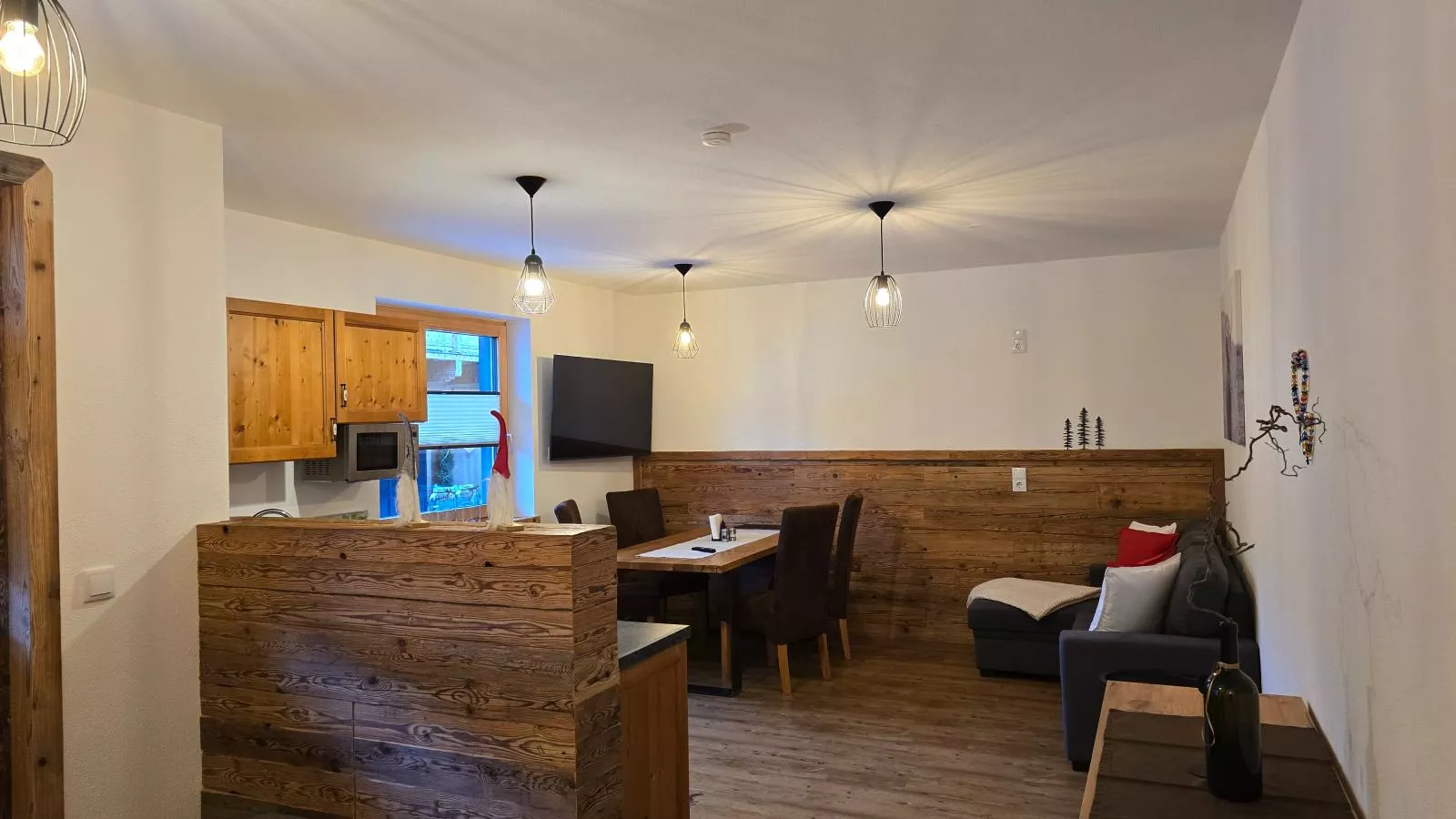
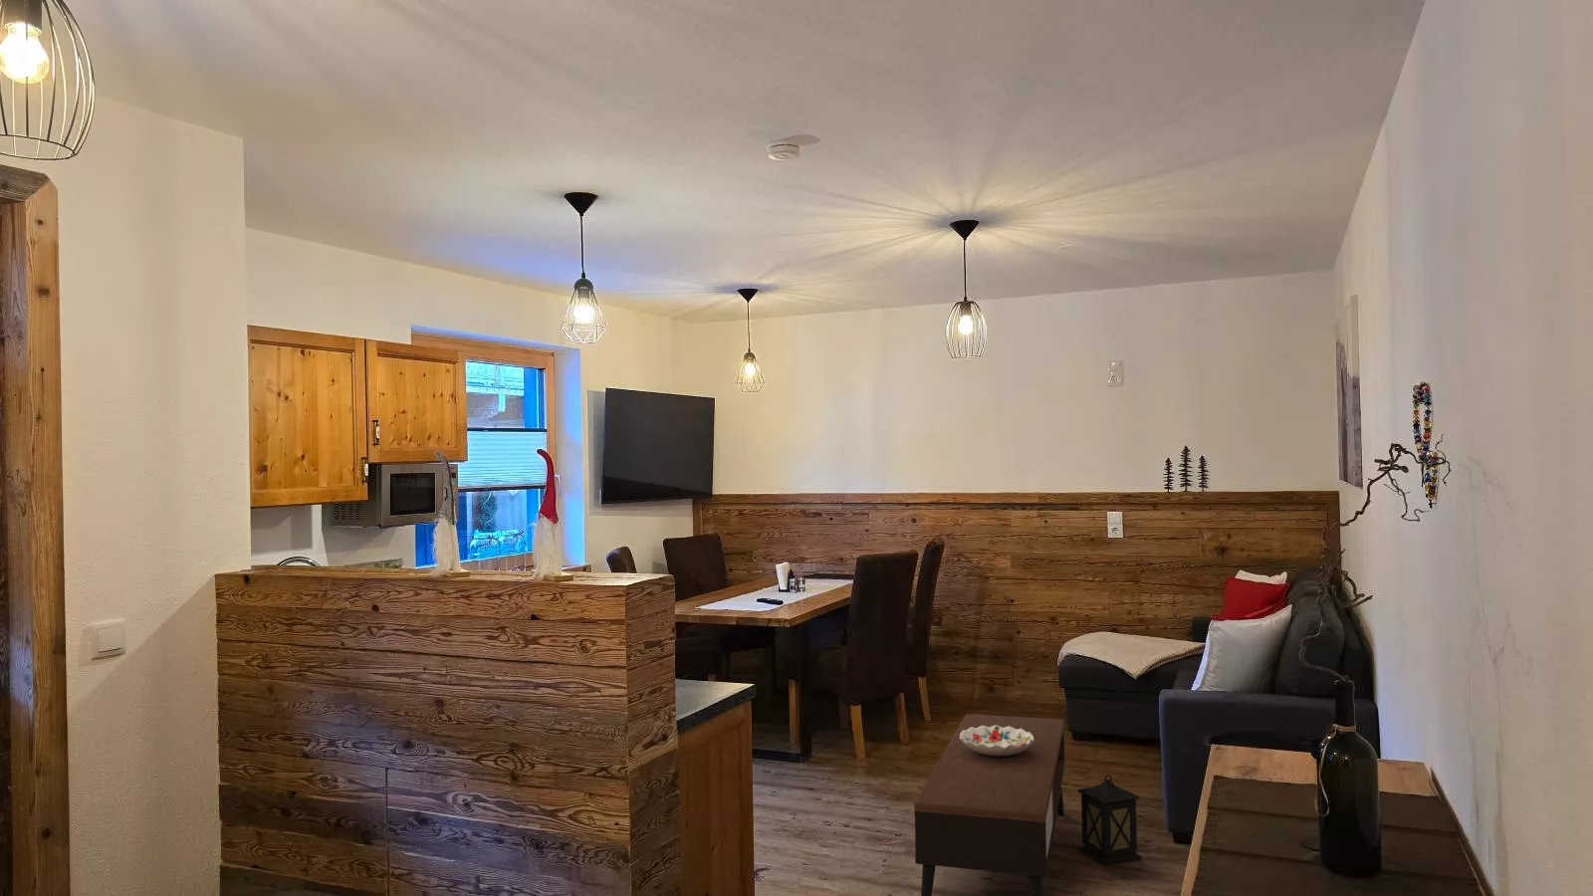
+ coffee table [912,713,1067,896]
+ decorative bowl [960,724,1034,757]
+ lantern [1078,775,1143,866]
